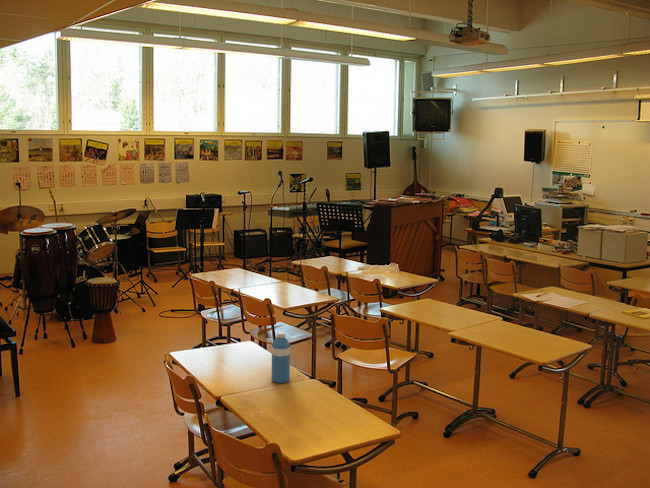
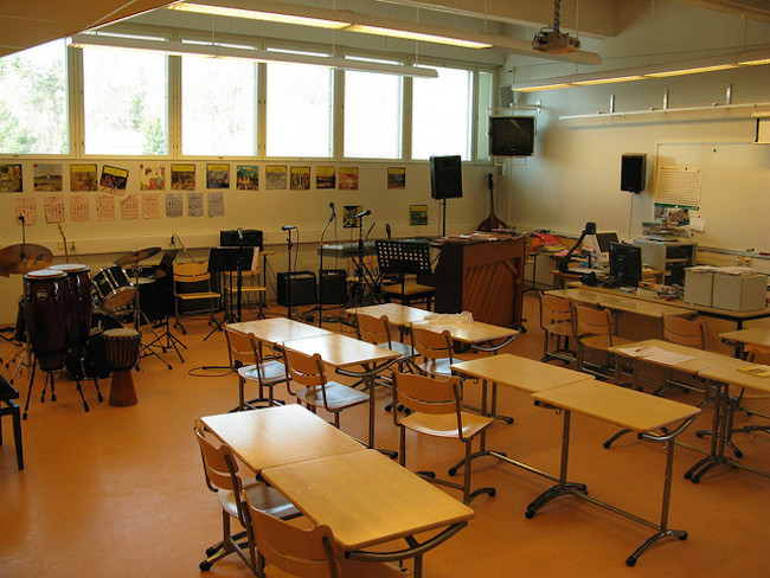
- water bottle [271,331,291,384]
